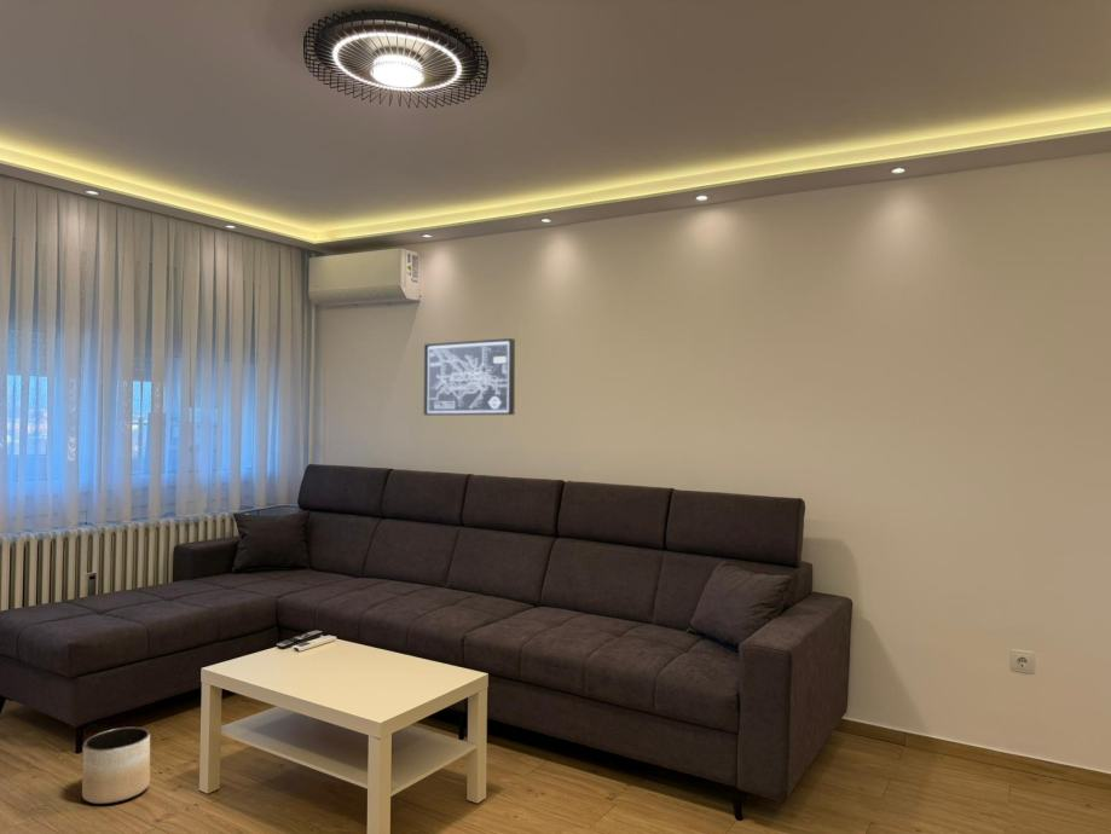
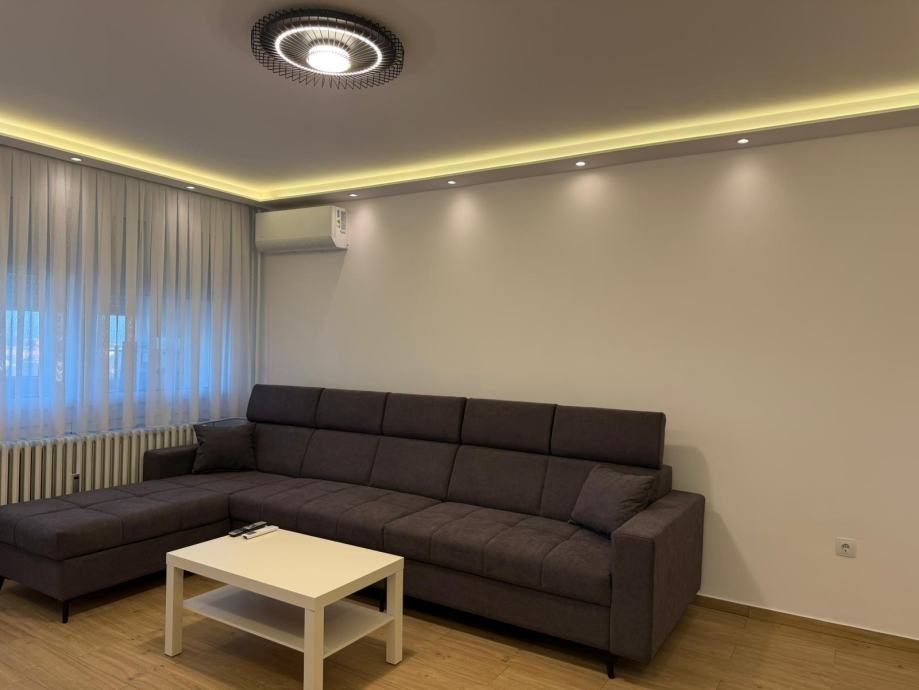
- planter [81,726,151,805]
- wall art [423,337,516,416]
